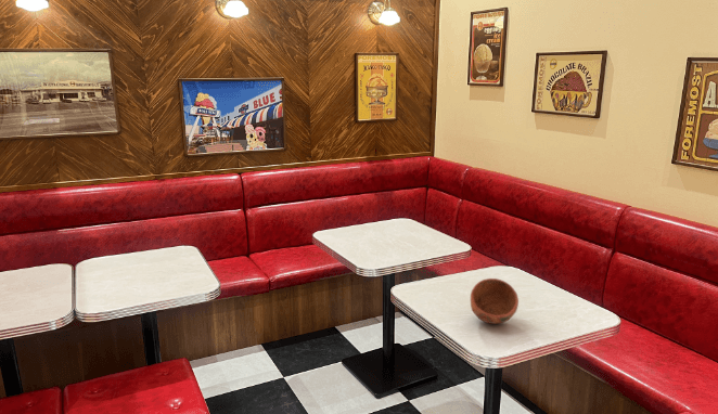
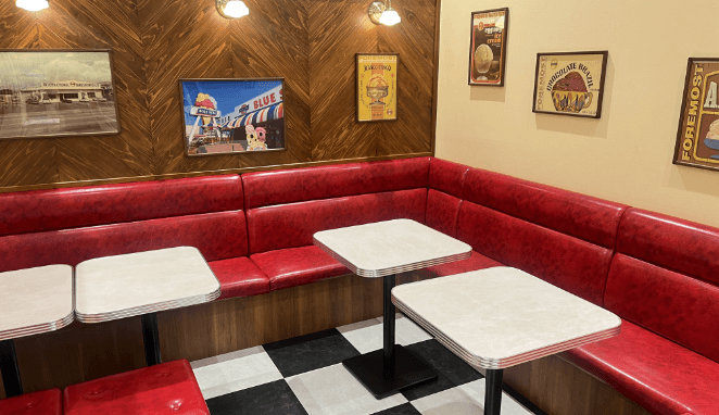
- bowl [470,277,520,325]
